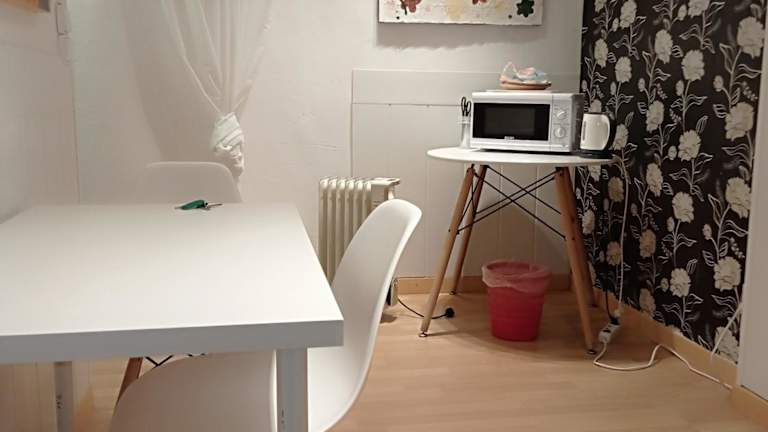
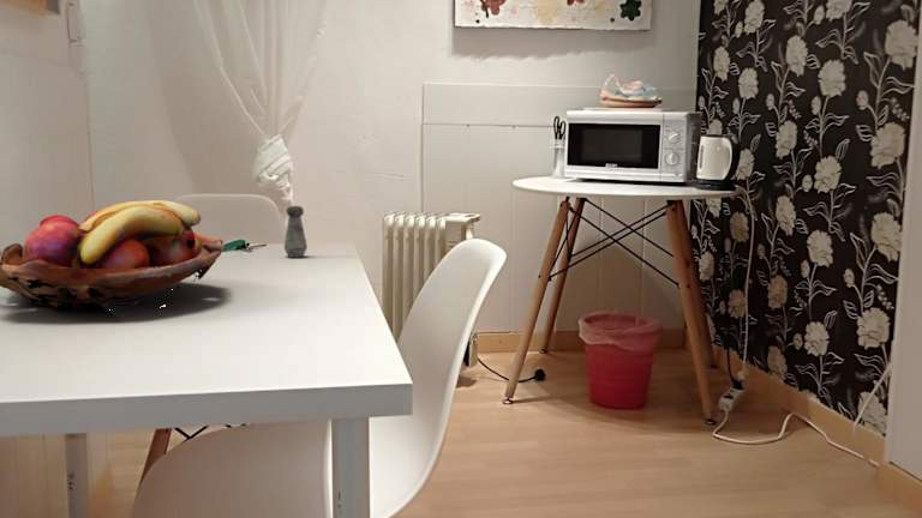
+ fruit basket [0,199,224,309]
+ salt shaker [283,205,309,259]
